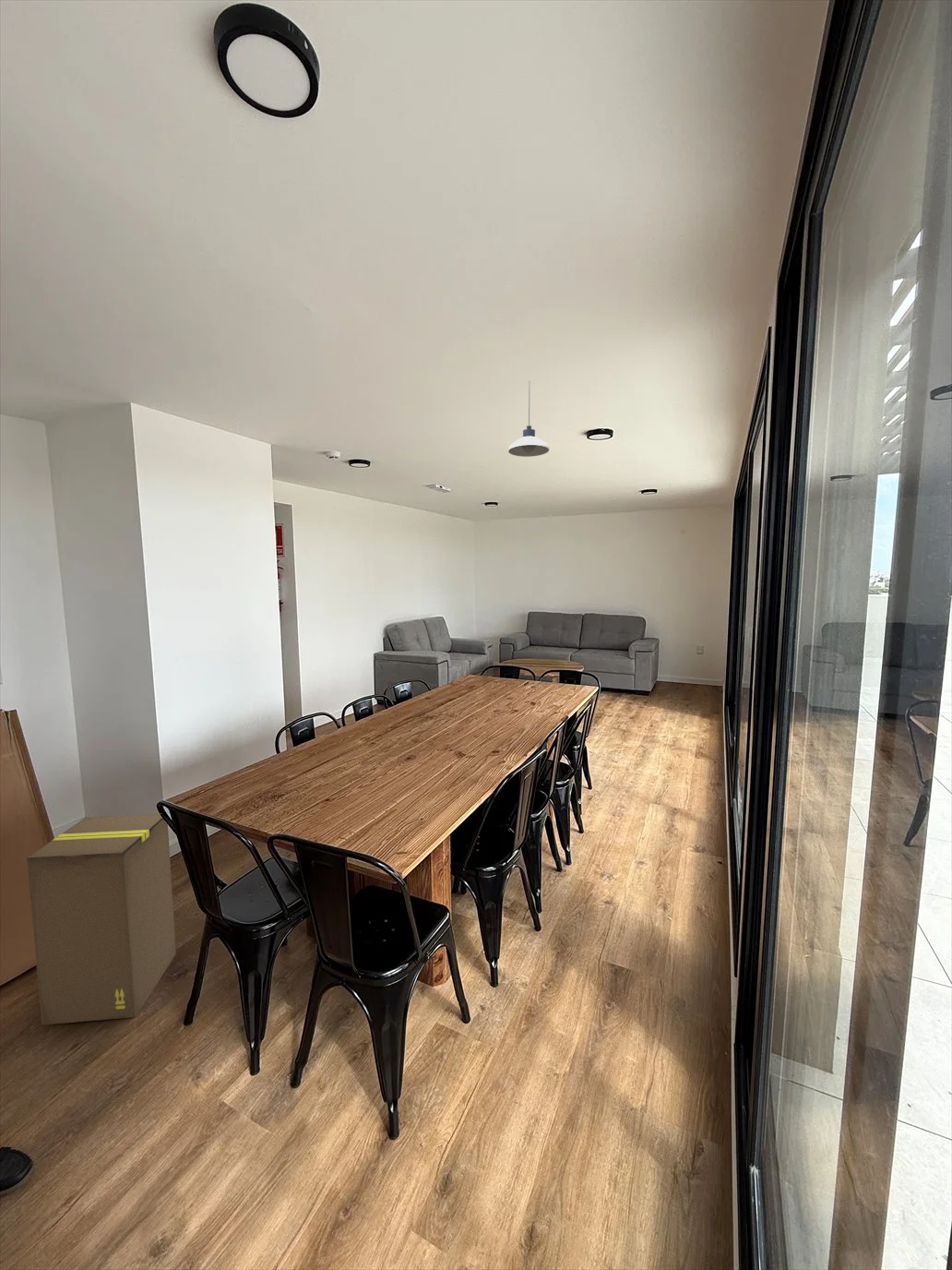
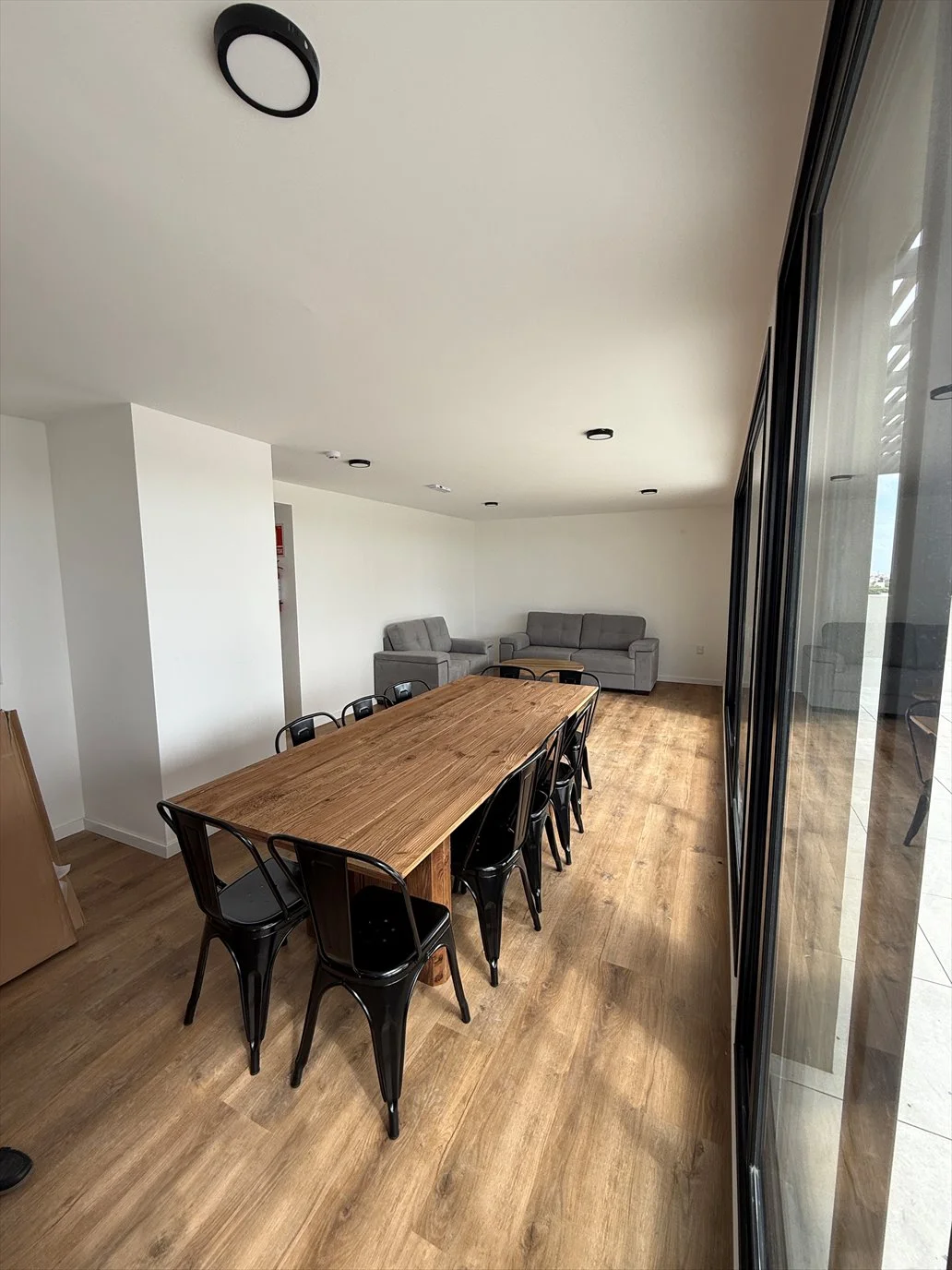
- pendant light [507,380,550,458]
- cardboard box [26,813,177,1025]
